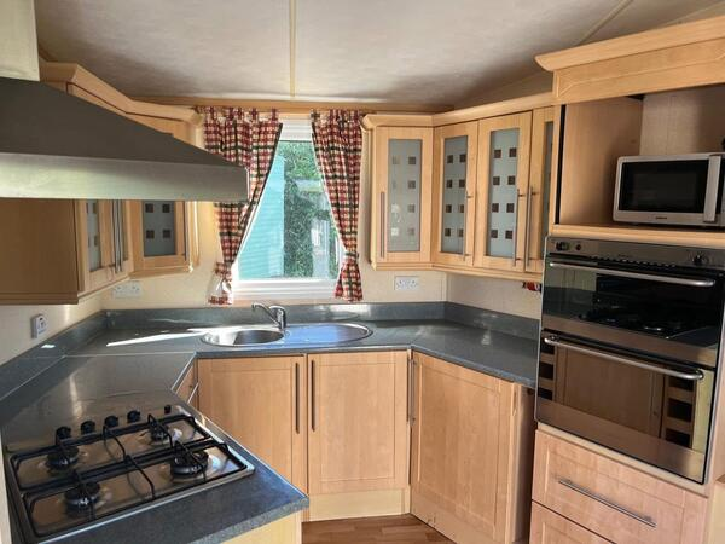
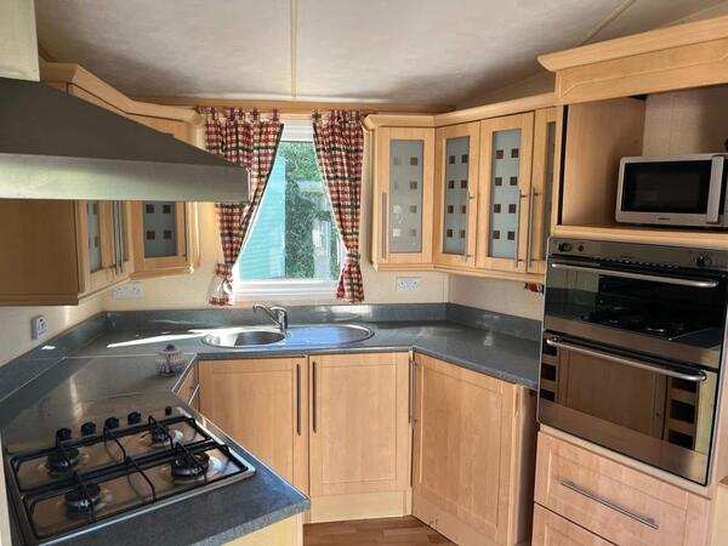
+ teapot [154,343,187,376]
